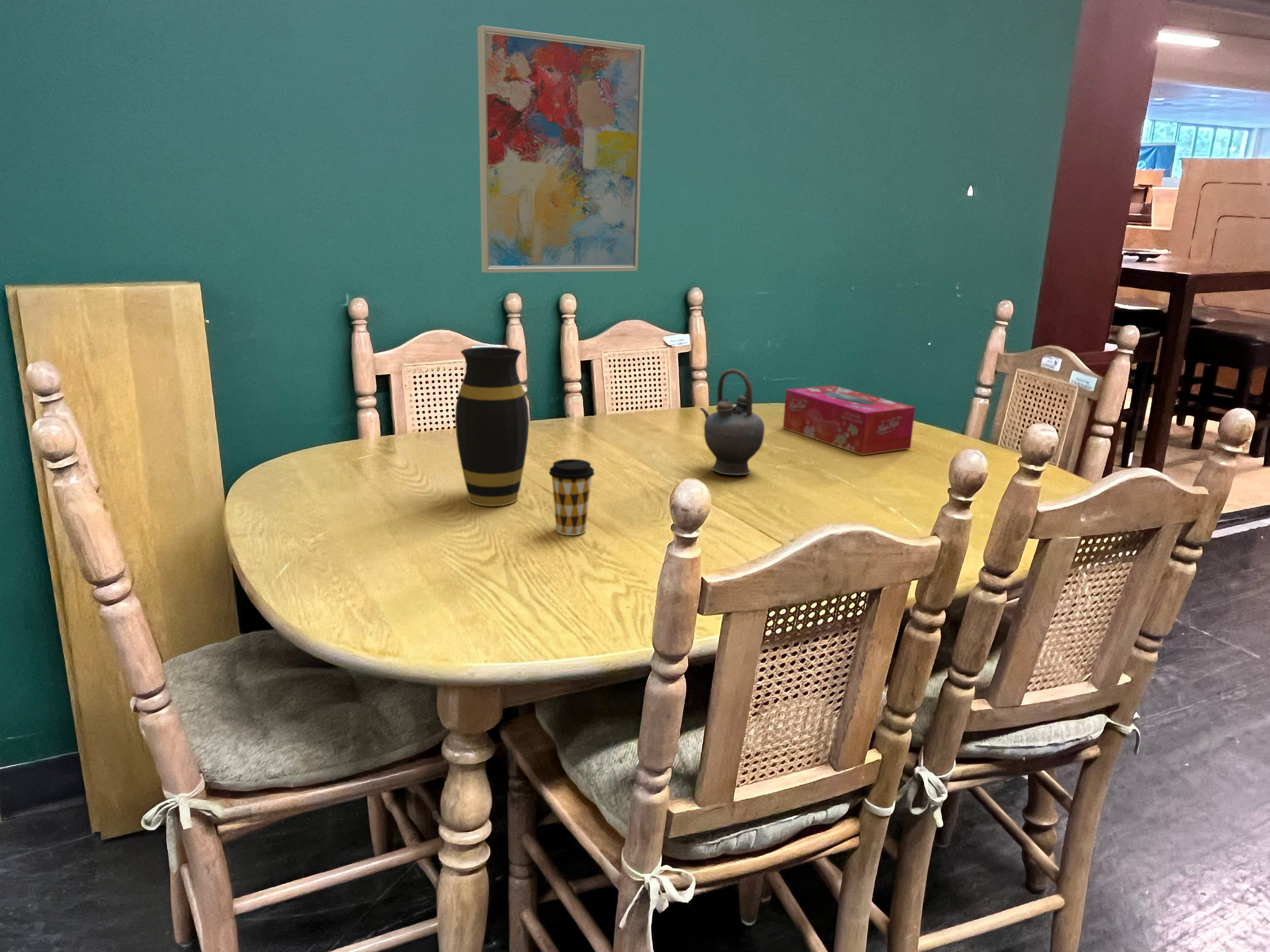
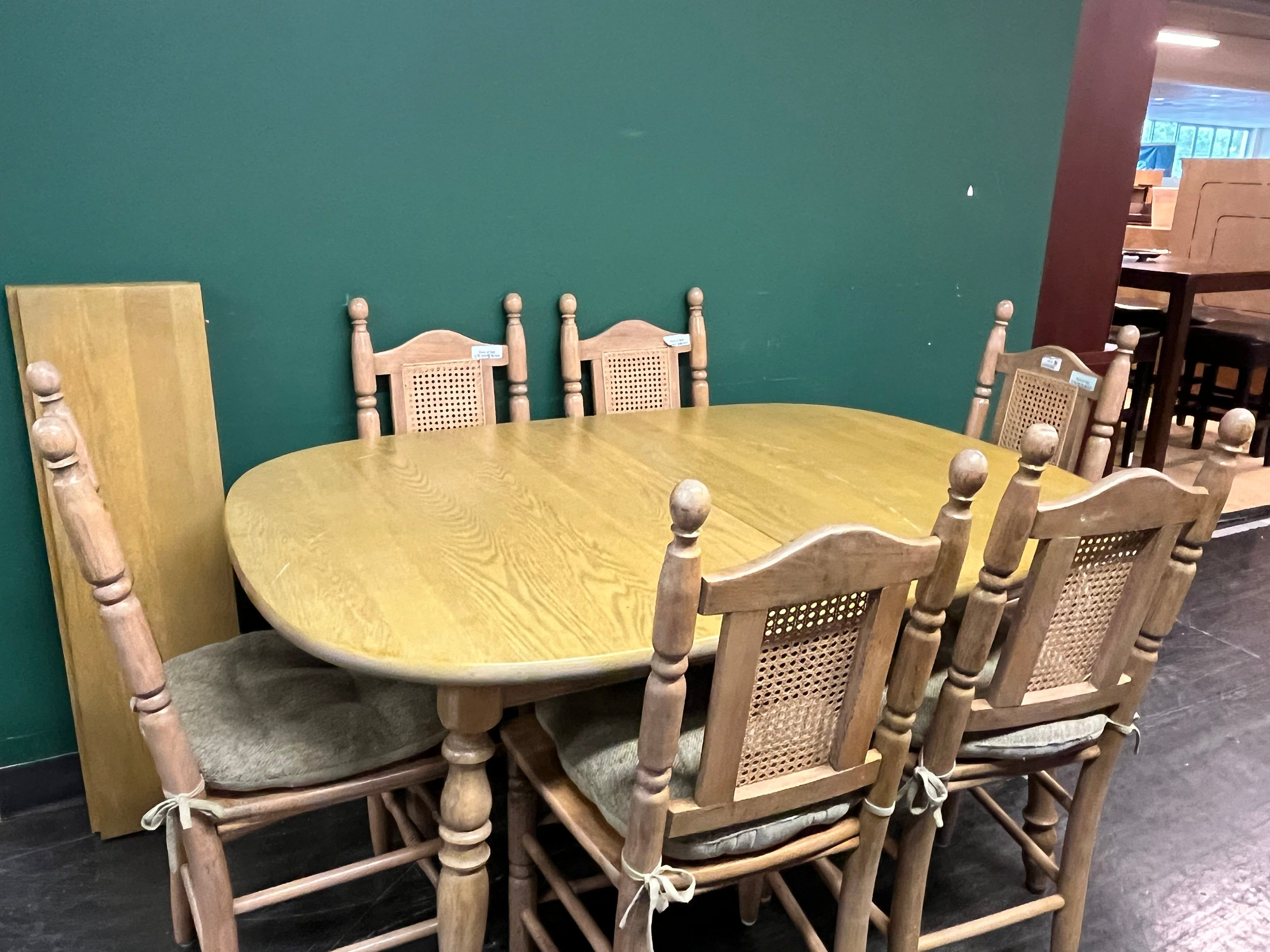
- tissue box [783,385,915,456]
- coffee cup [549,459,595,535]
- vase [455,347,529,507]
- teapot [699,369,765,475]
- wall art [477,25,644,273]
